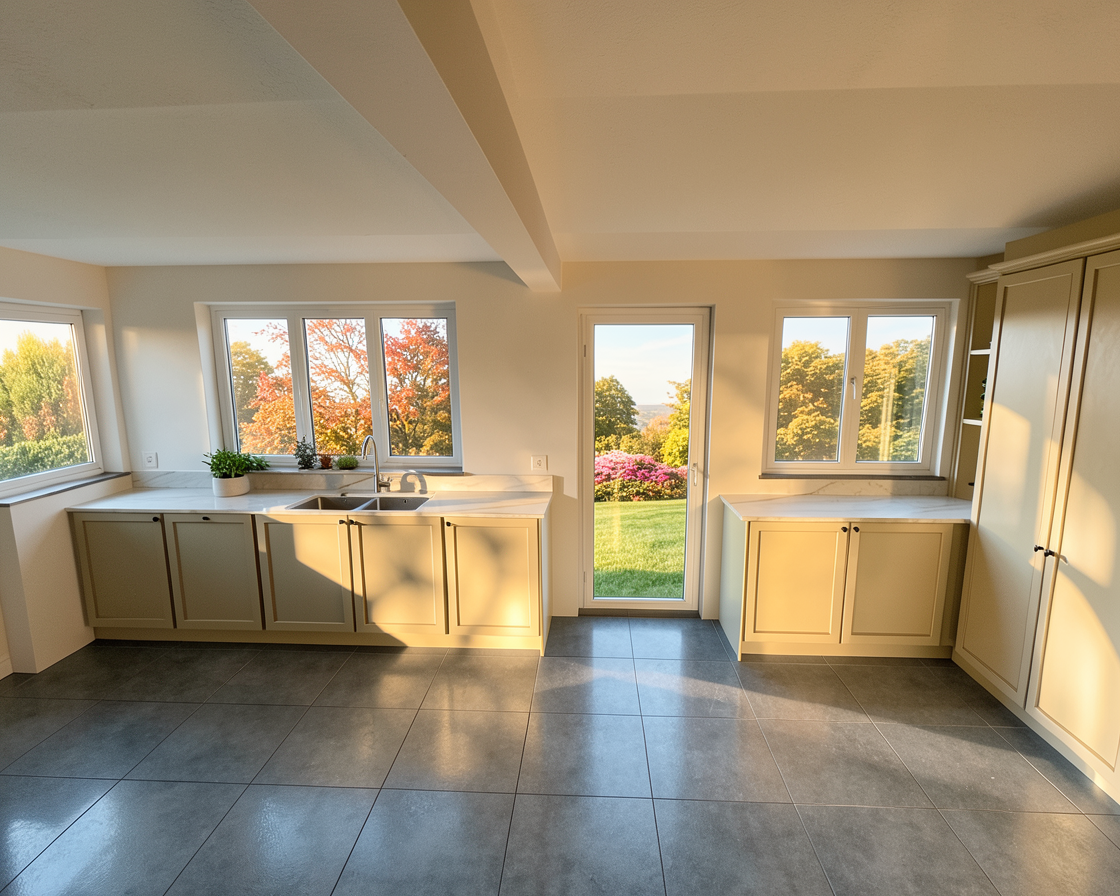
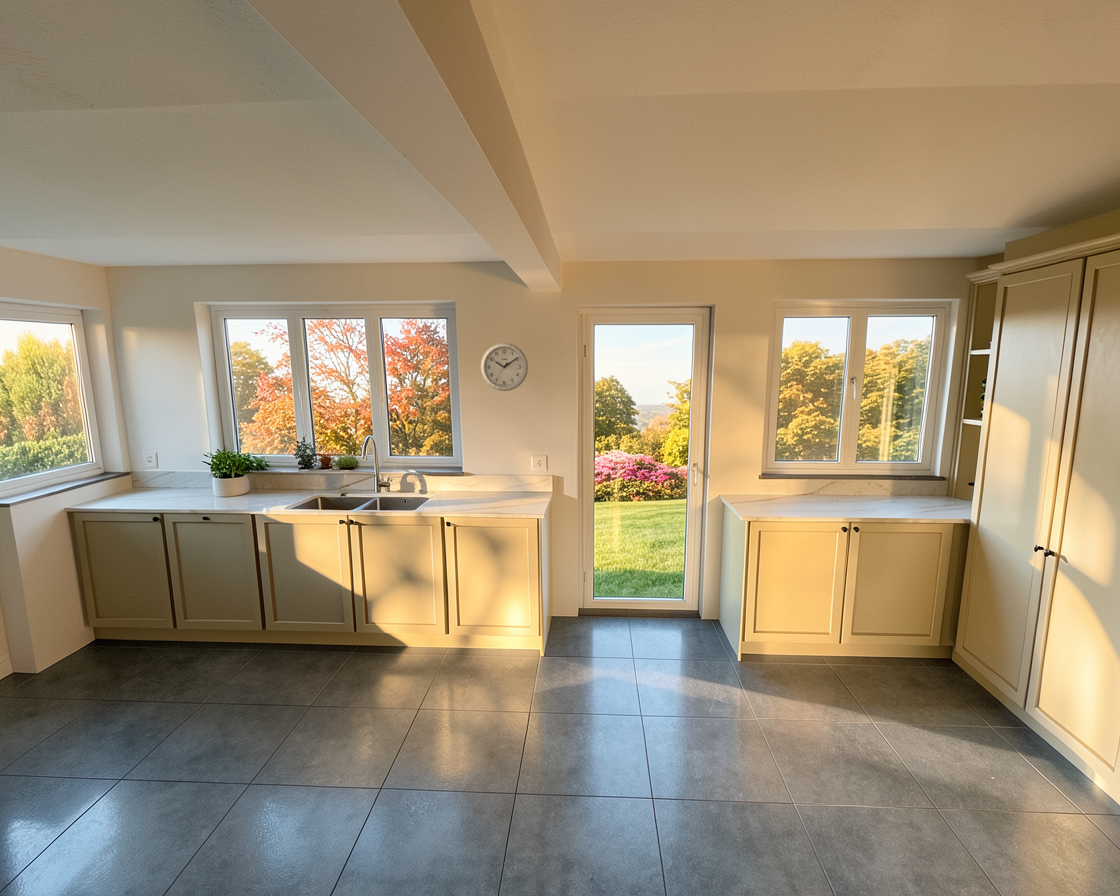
+ wall clock [480,342,529,392]
